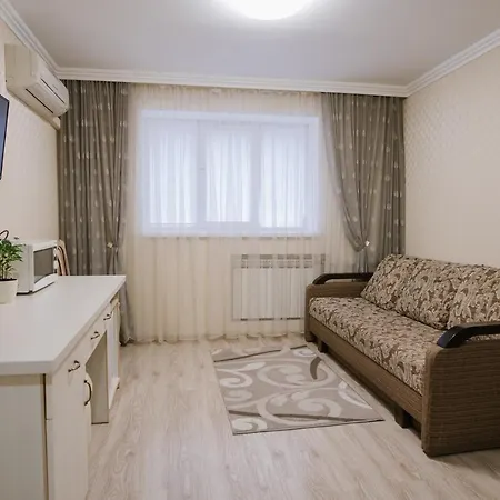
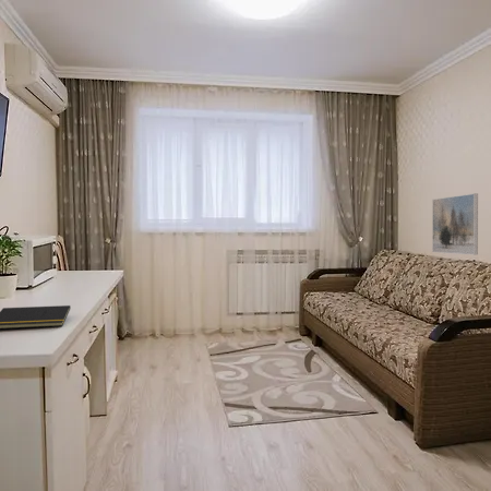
+ notepad [0,304,72,330]
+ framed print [431,192,479,255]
